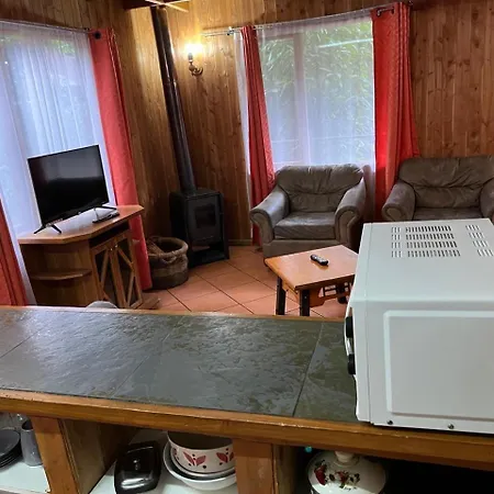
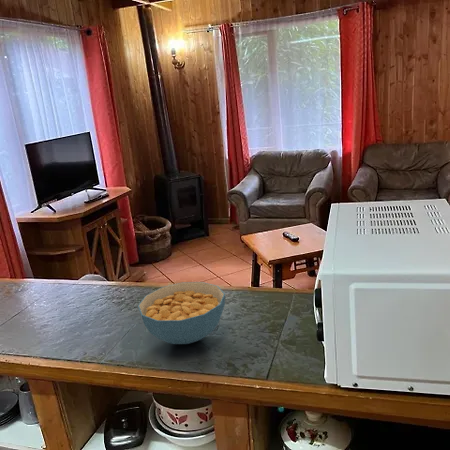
+ cereal bowl [137,281,226,345]
